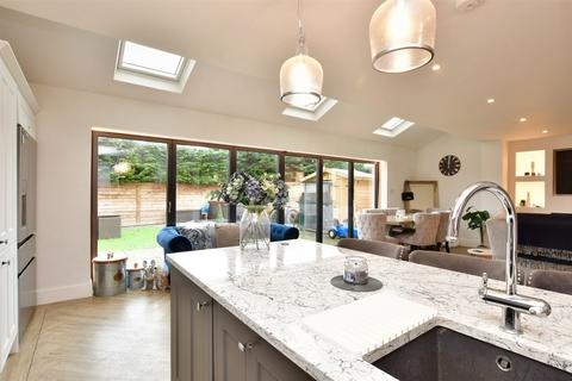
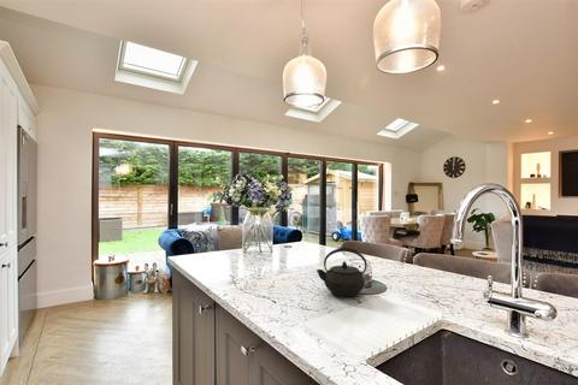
+ kettle [315,247,368,297]
